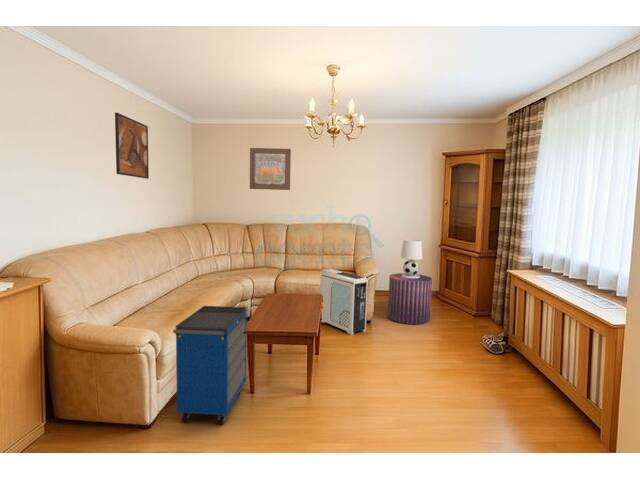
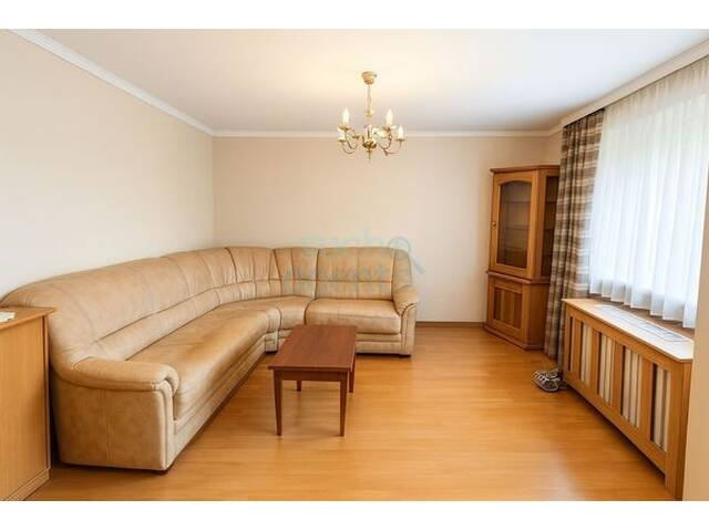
- wall art [249,147,292,191]
- stool [387,272,433,325]
- air purifier [319,268,369,336]
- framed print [114,112,150,180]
- table lamp [400,238,424,278]
- cabinet [172,305,248,426]
